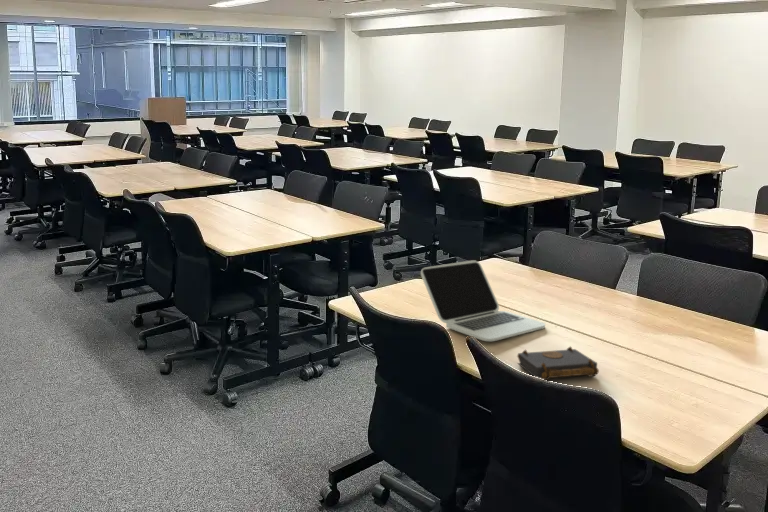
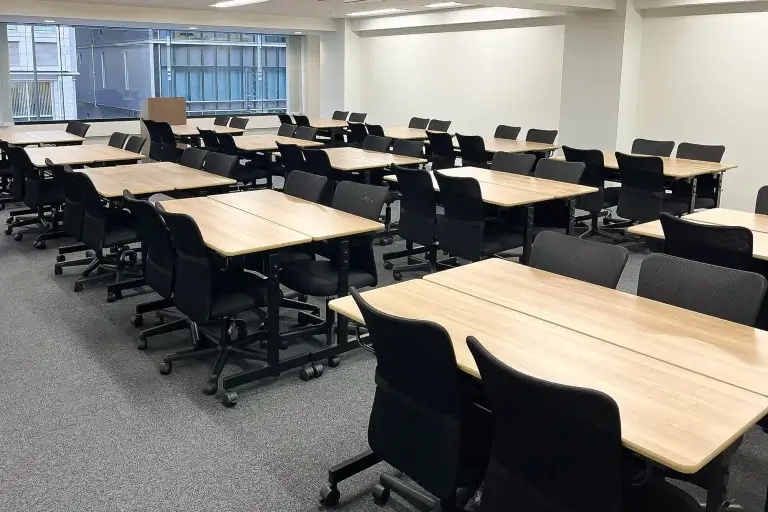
- book [516,345,600,381]
- laptop [420,259,546,342]
